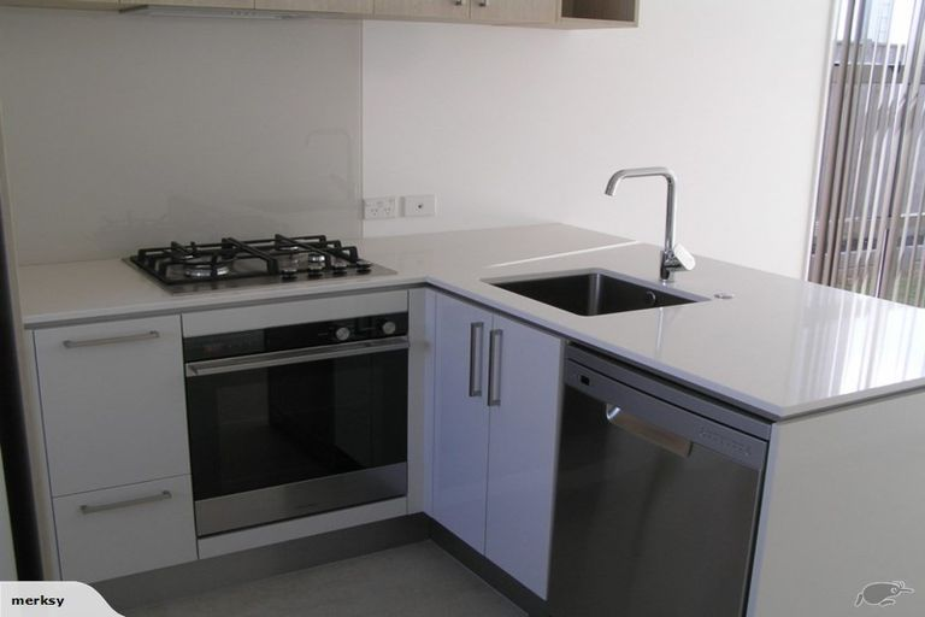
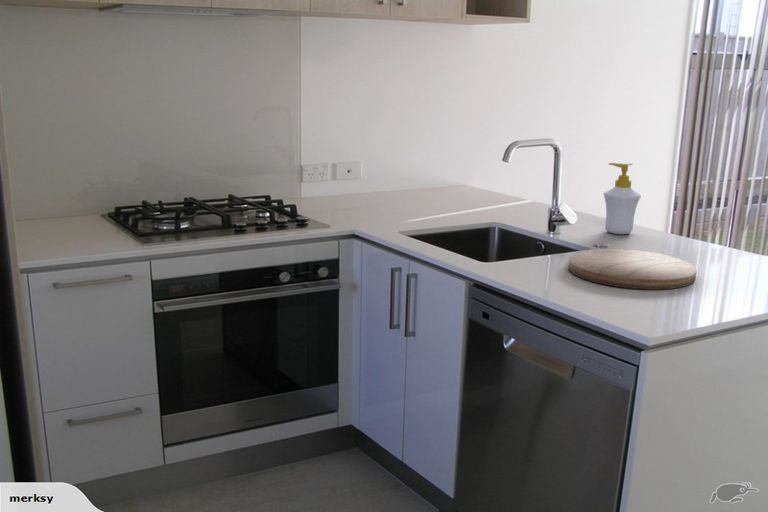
+ soap bottle [603,162,642,235]
+ cutting board [568,248,698,291]
